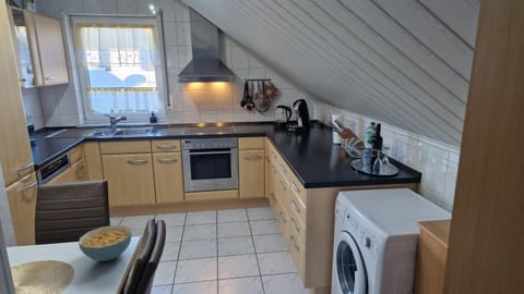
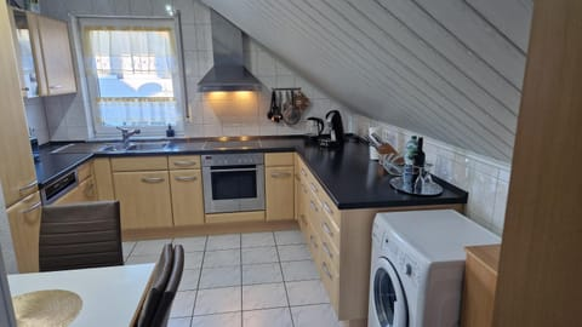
- cereal bowl [78,224,132,262]
